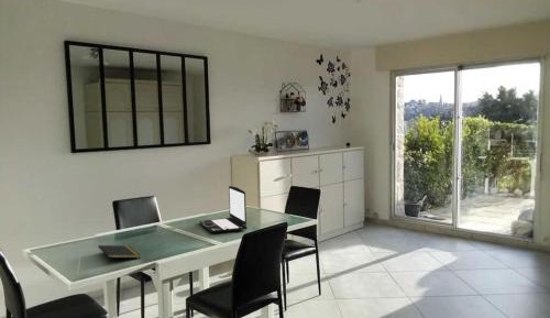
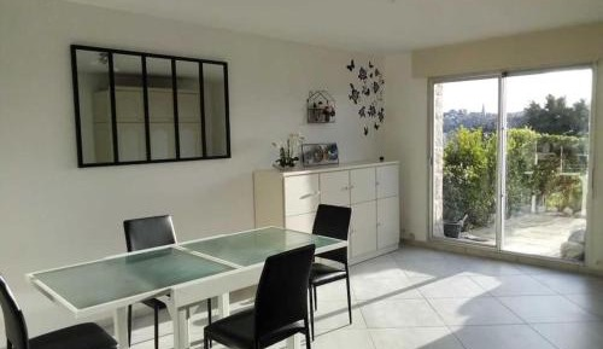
- laptop [198,185,249,234]
- notepad [97,244,142,265]
